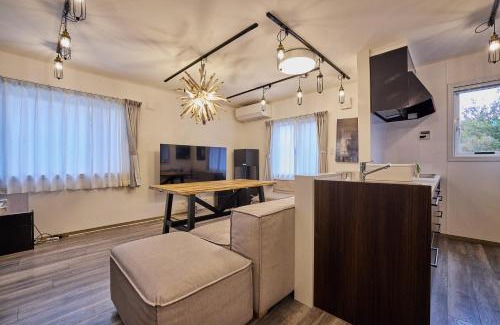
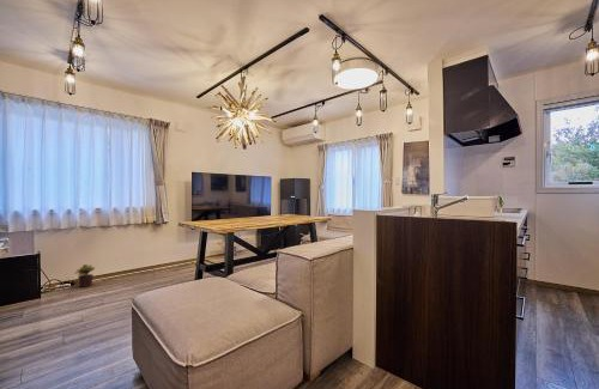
+ potted plant [73,263,96,288]
